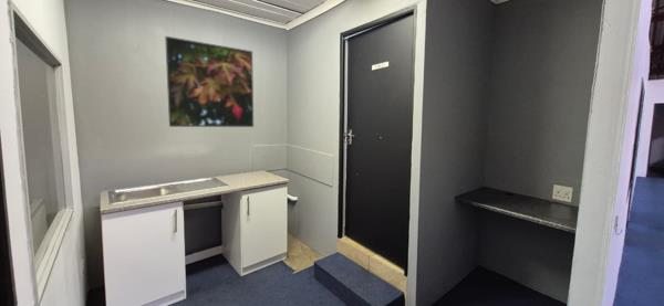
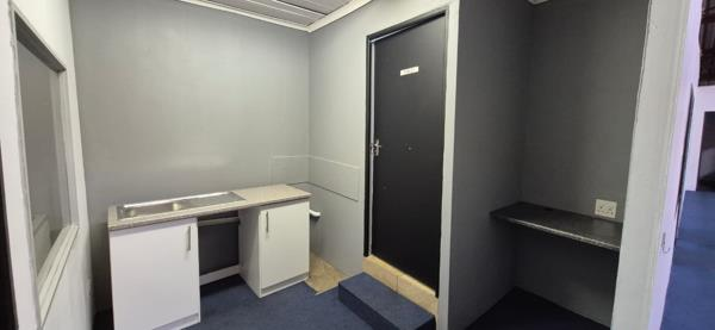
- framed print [164,35,255,128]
